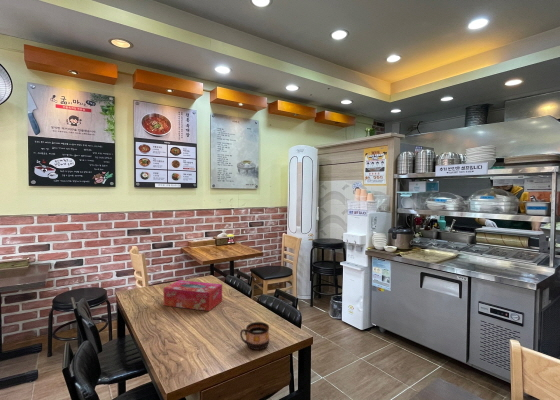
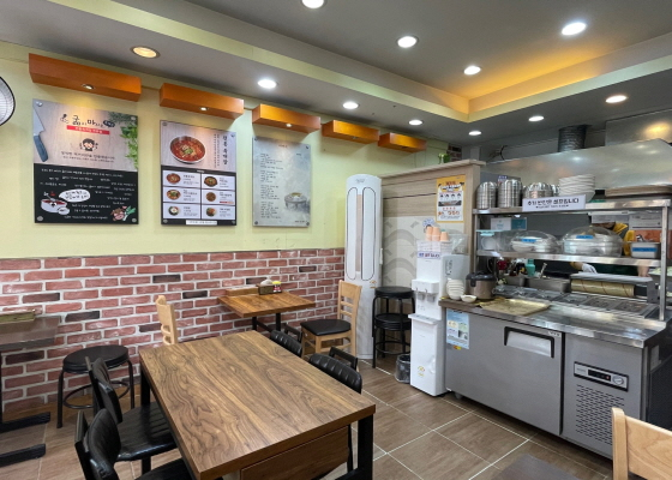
- tissue box [163,279,223,312]
- cup [239,321,270,351]
